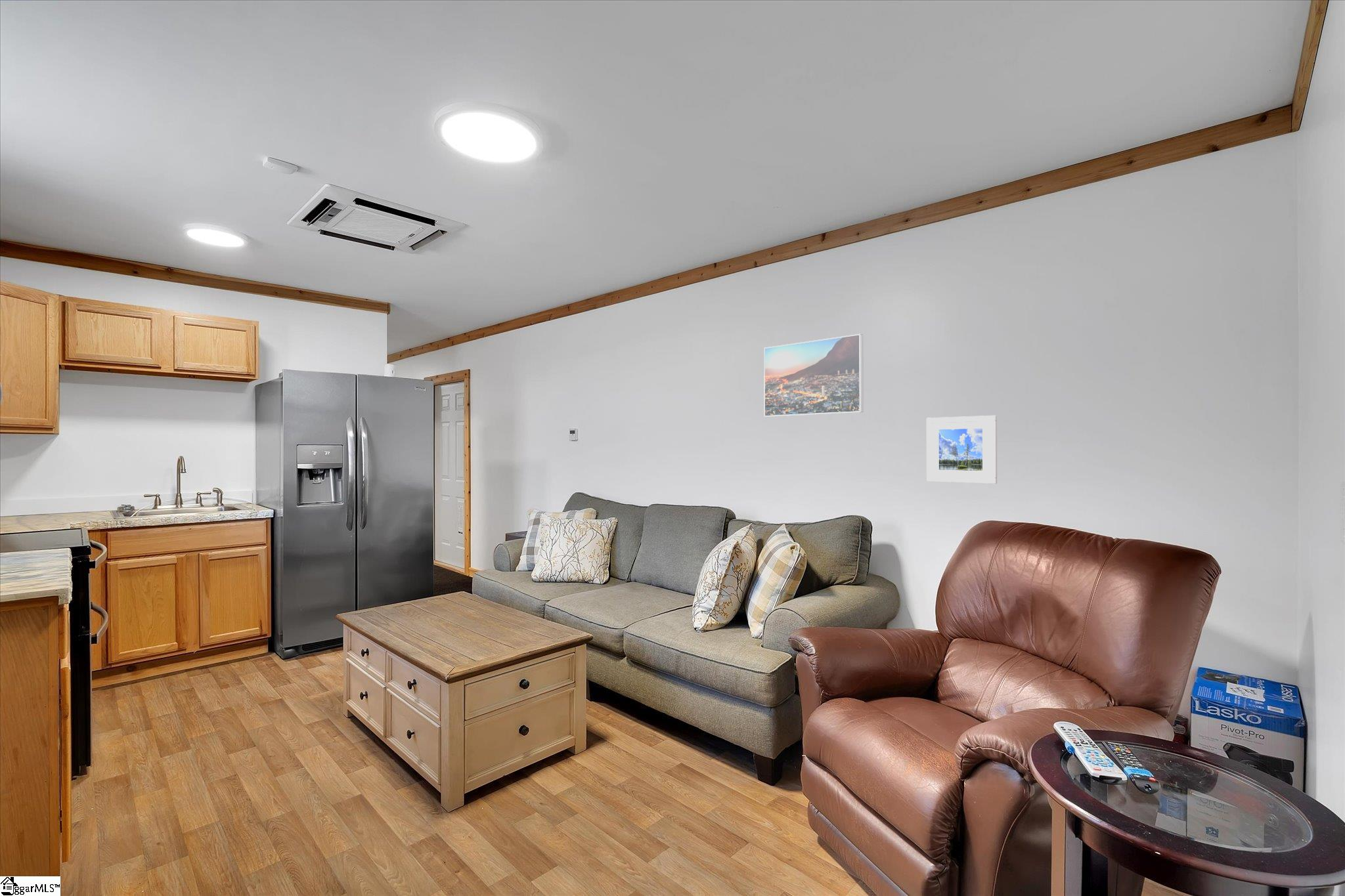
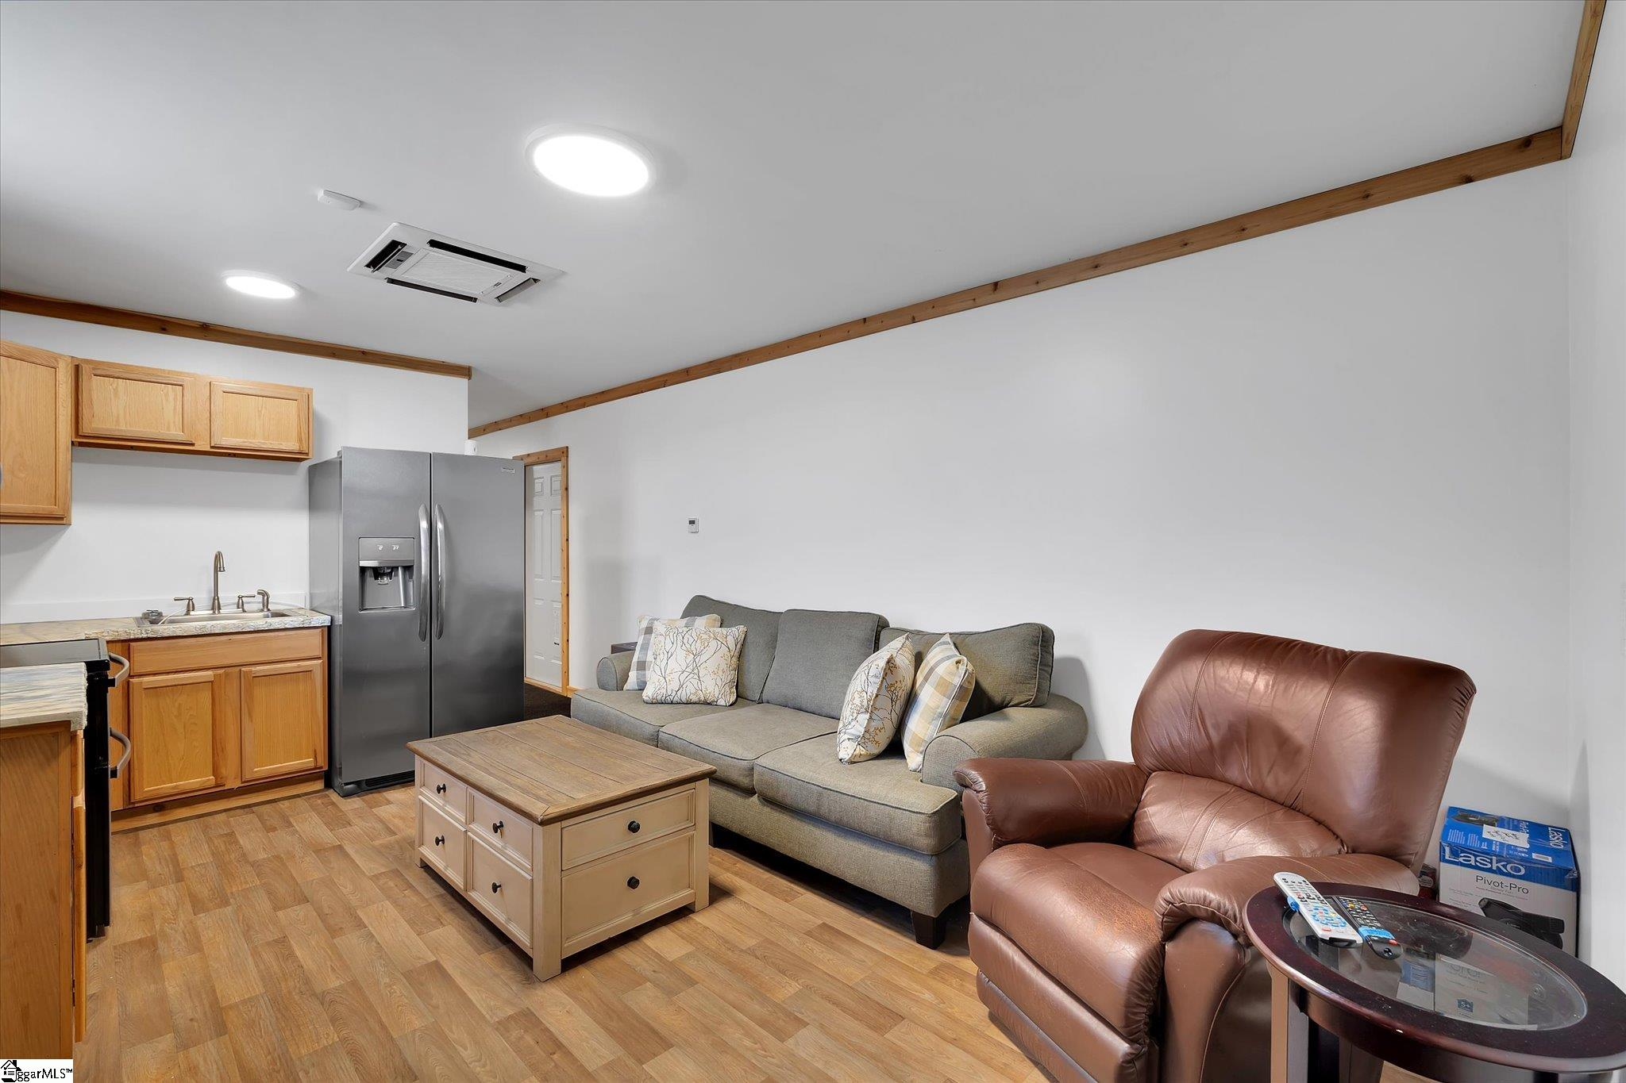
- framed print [926,415,998,484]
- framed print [763,333,864,417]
